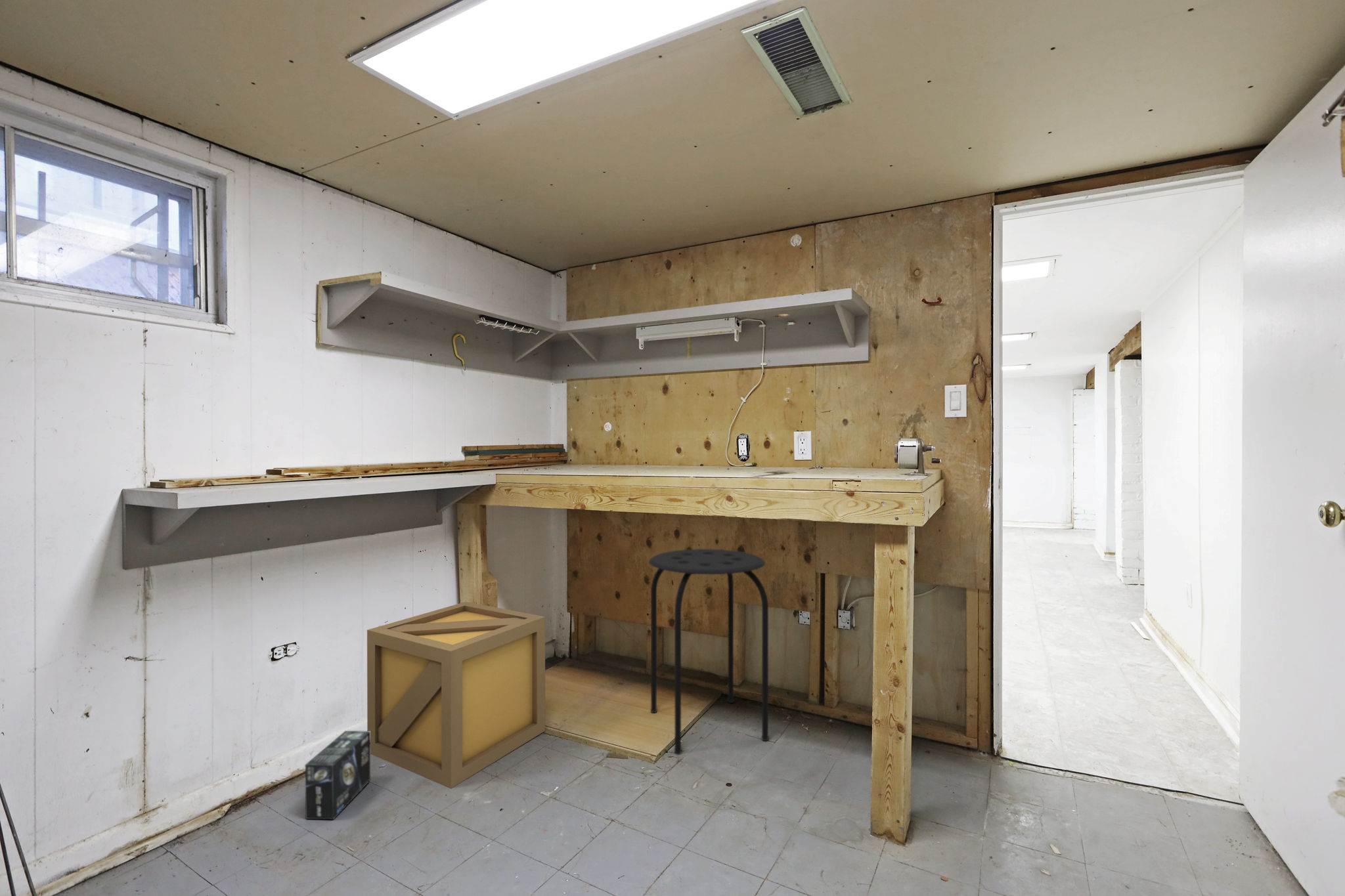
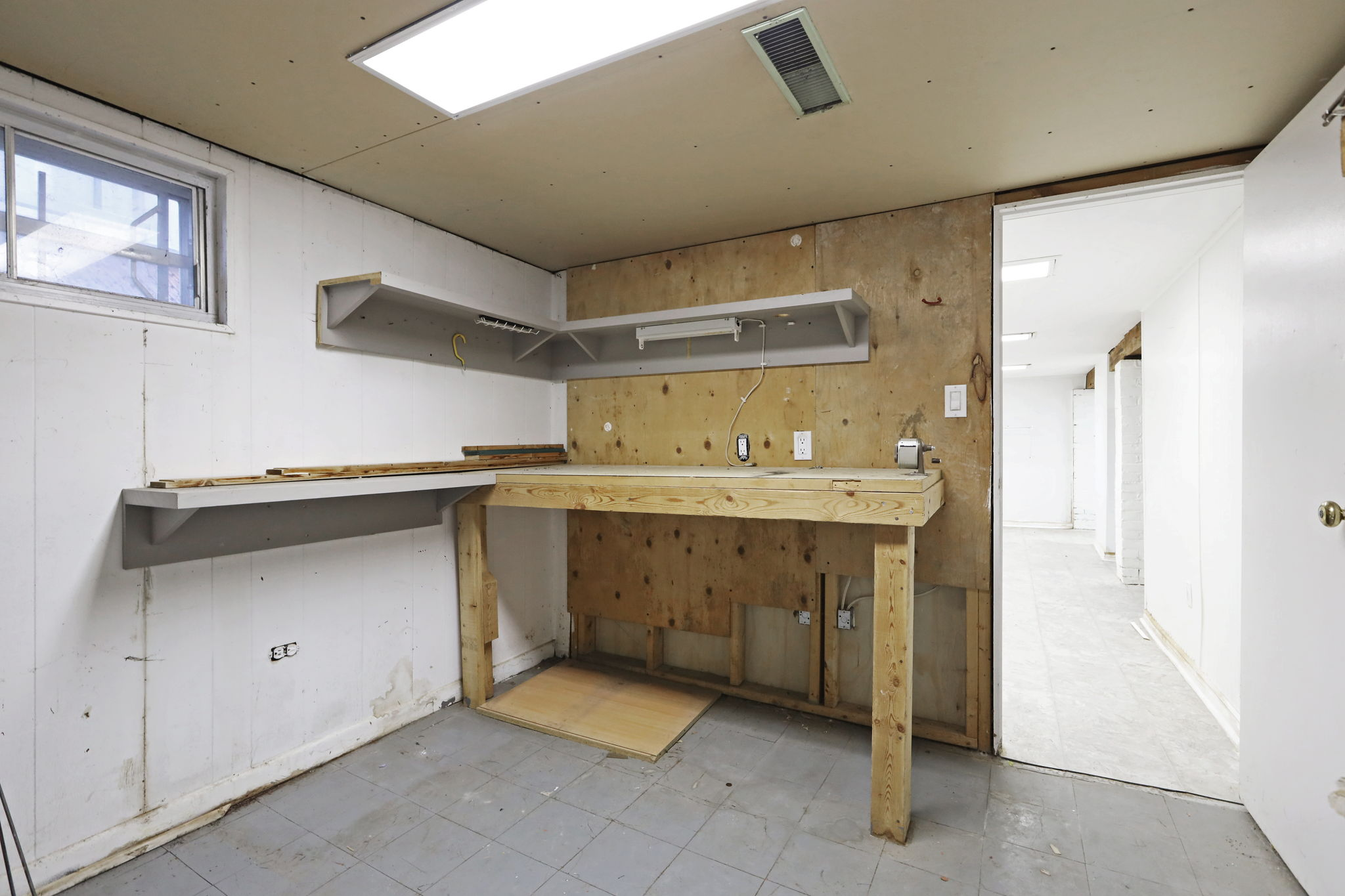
- stool [648,548,769,756]
- wooden crate [366,601,546,789]
- box [305,730,371,820]
